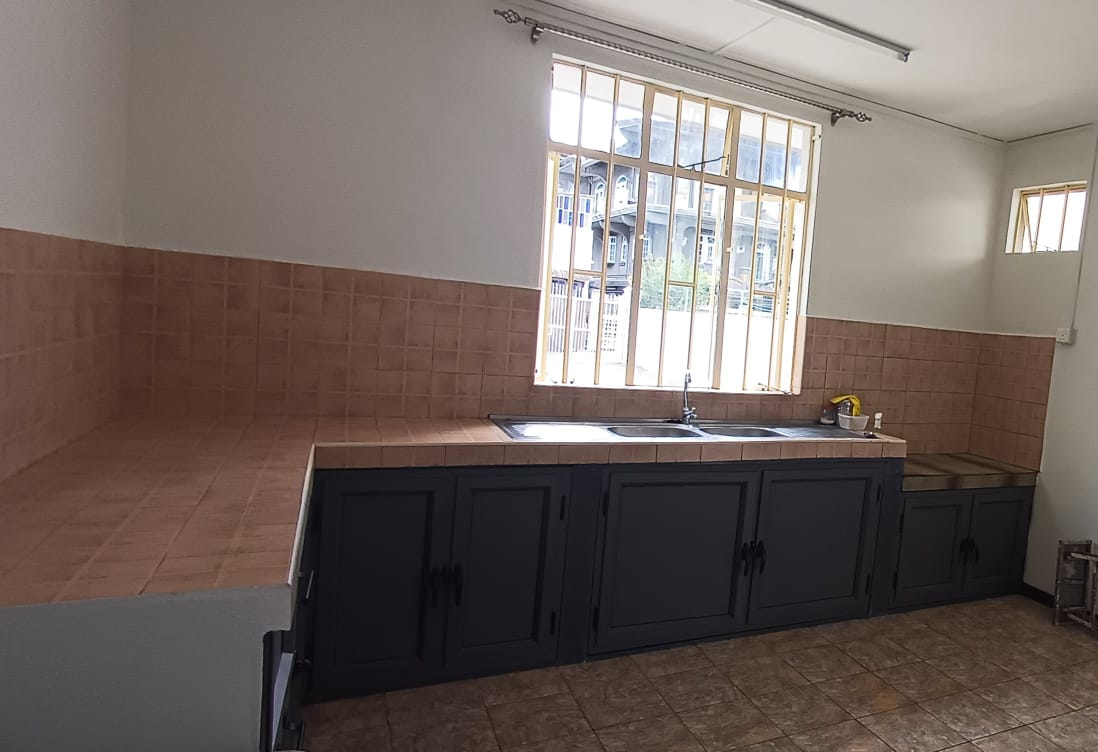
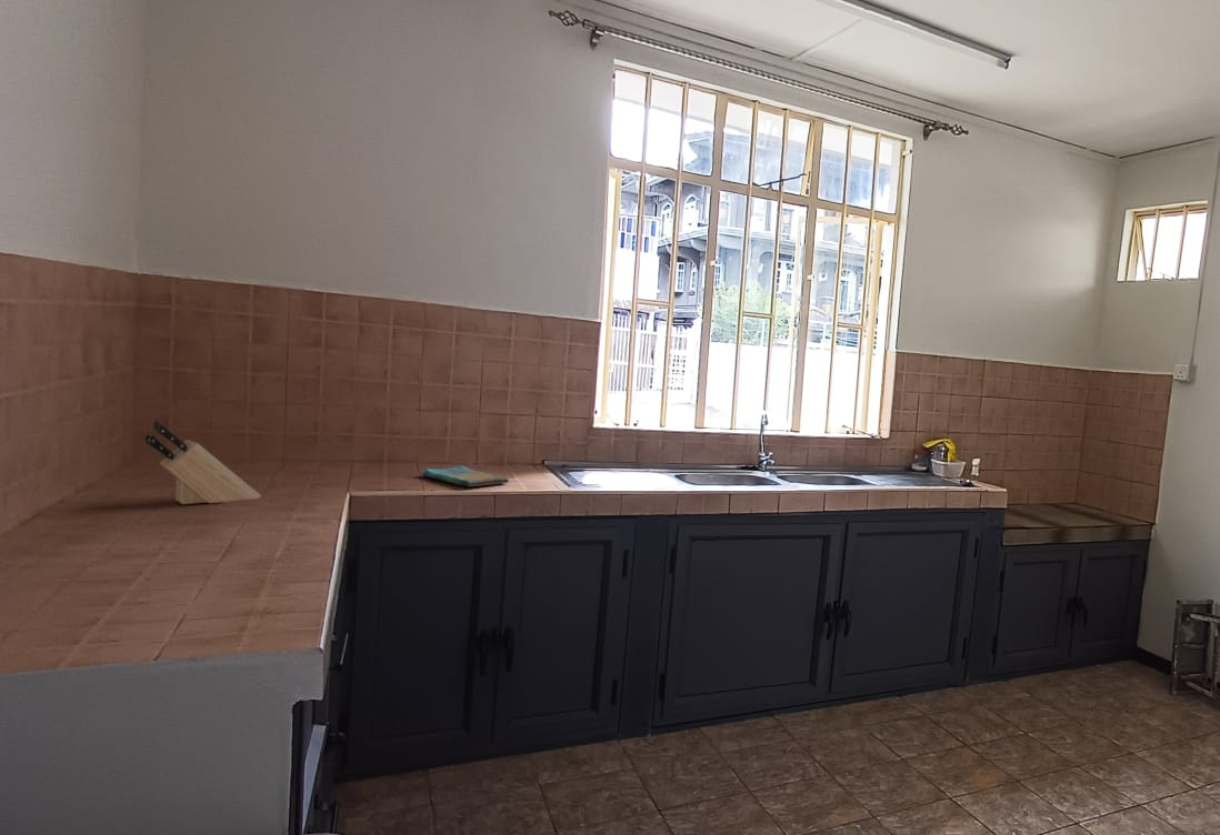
+ knife block [143,419,262,505]
+ dish towel [420,465,510,487]
